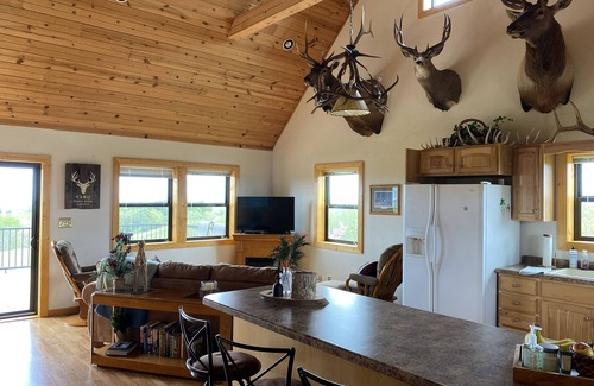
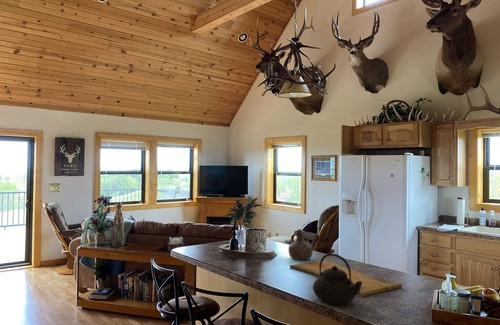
+ bottle [288,228,314,261]
+ cutting board [289,259,403,297]
+ teapot [312,253,362,306]
